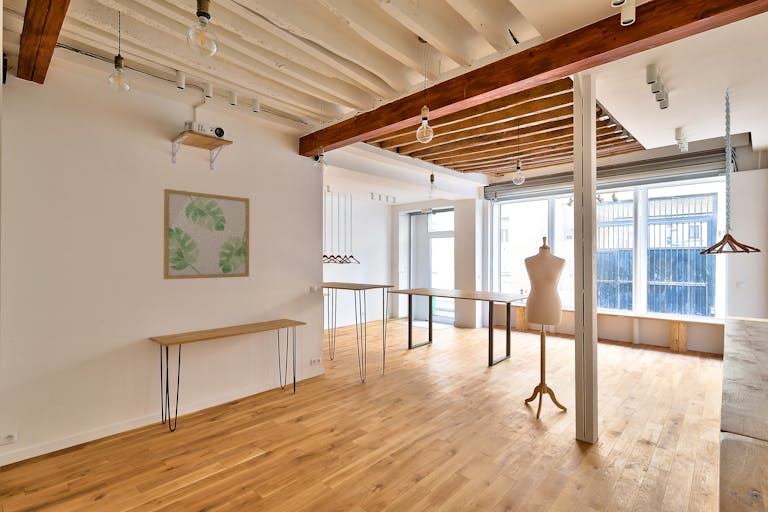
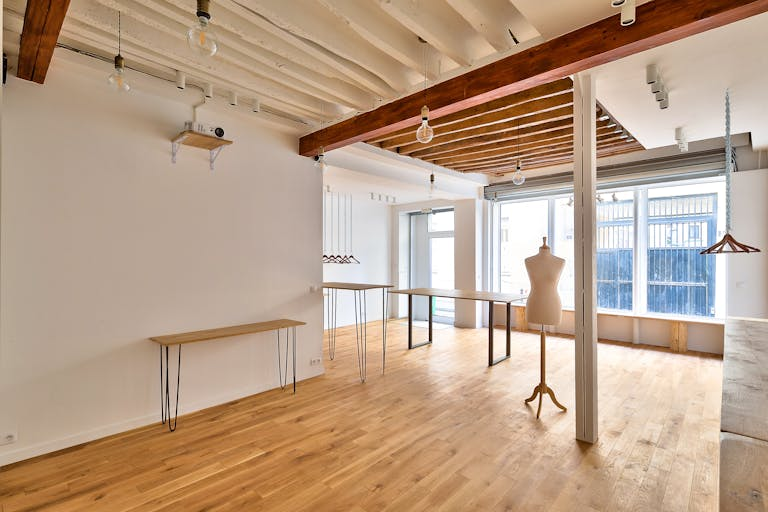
- wall art [163,188,250,280]
